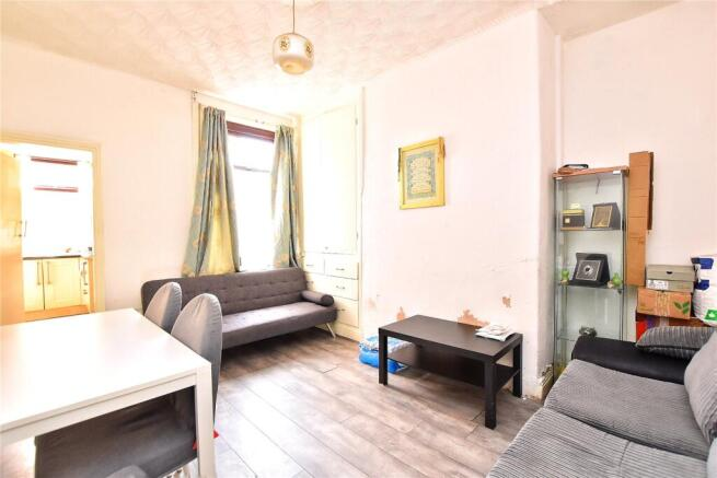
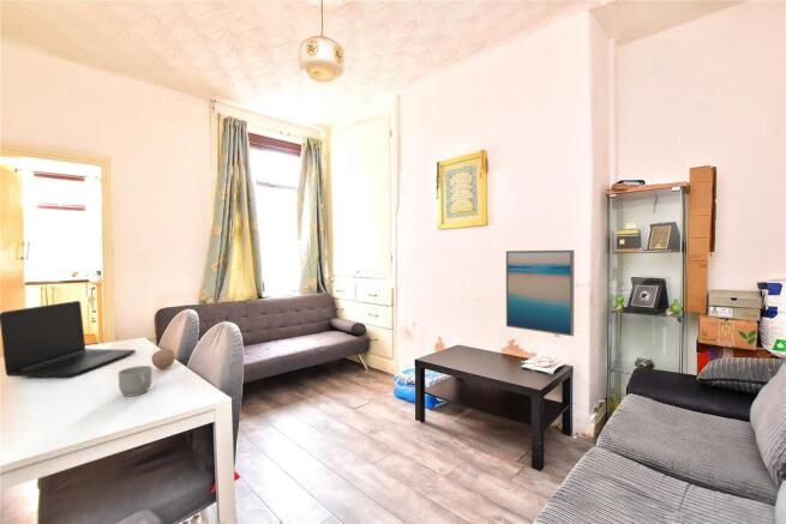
+ wall art [505,249,575,337]
+ laptop [0,300,137,378]
+ apple [151,348,176,371]
+ mug [118,365,154,397]
